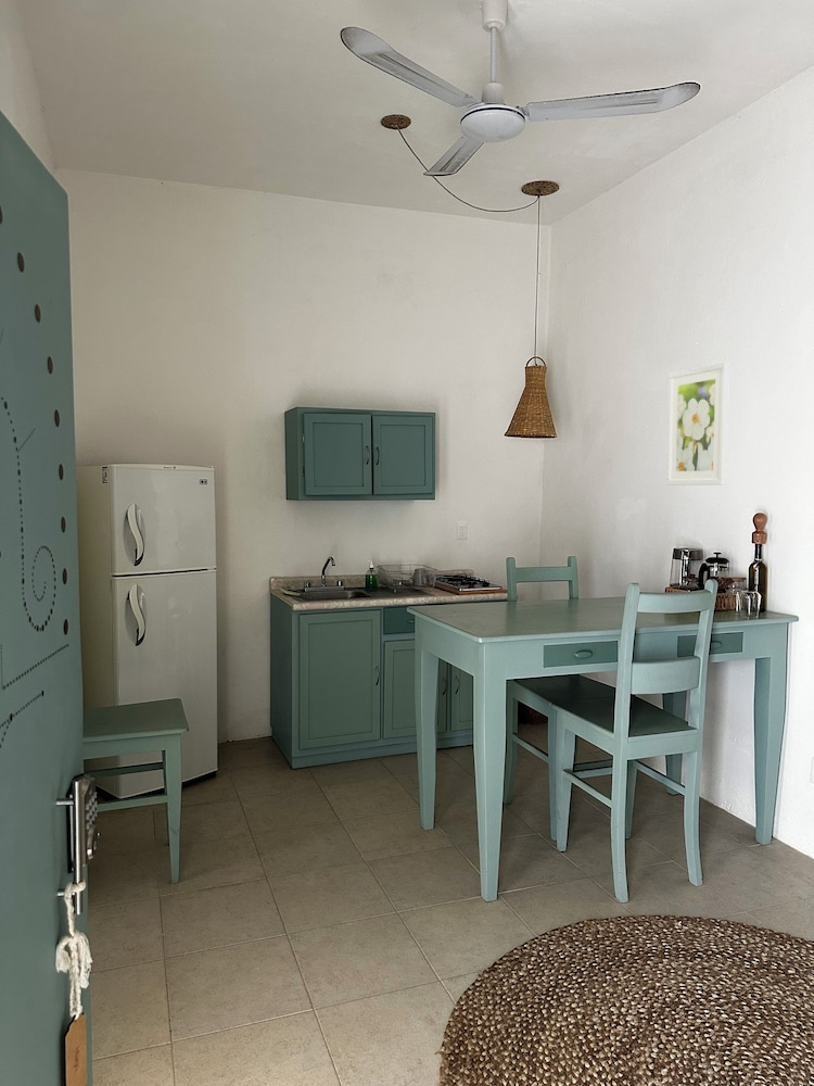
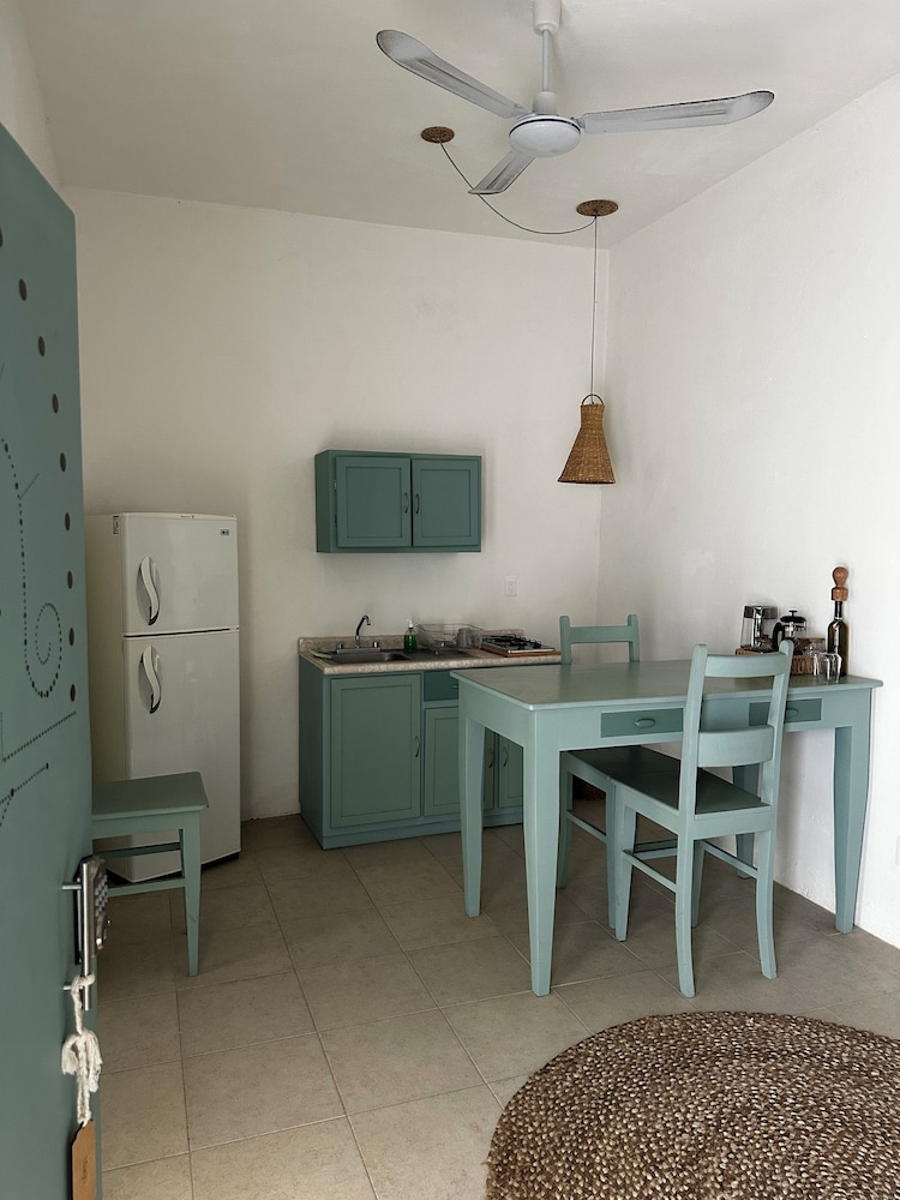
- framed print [665,361,730,487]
